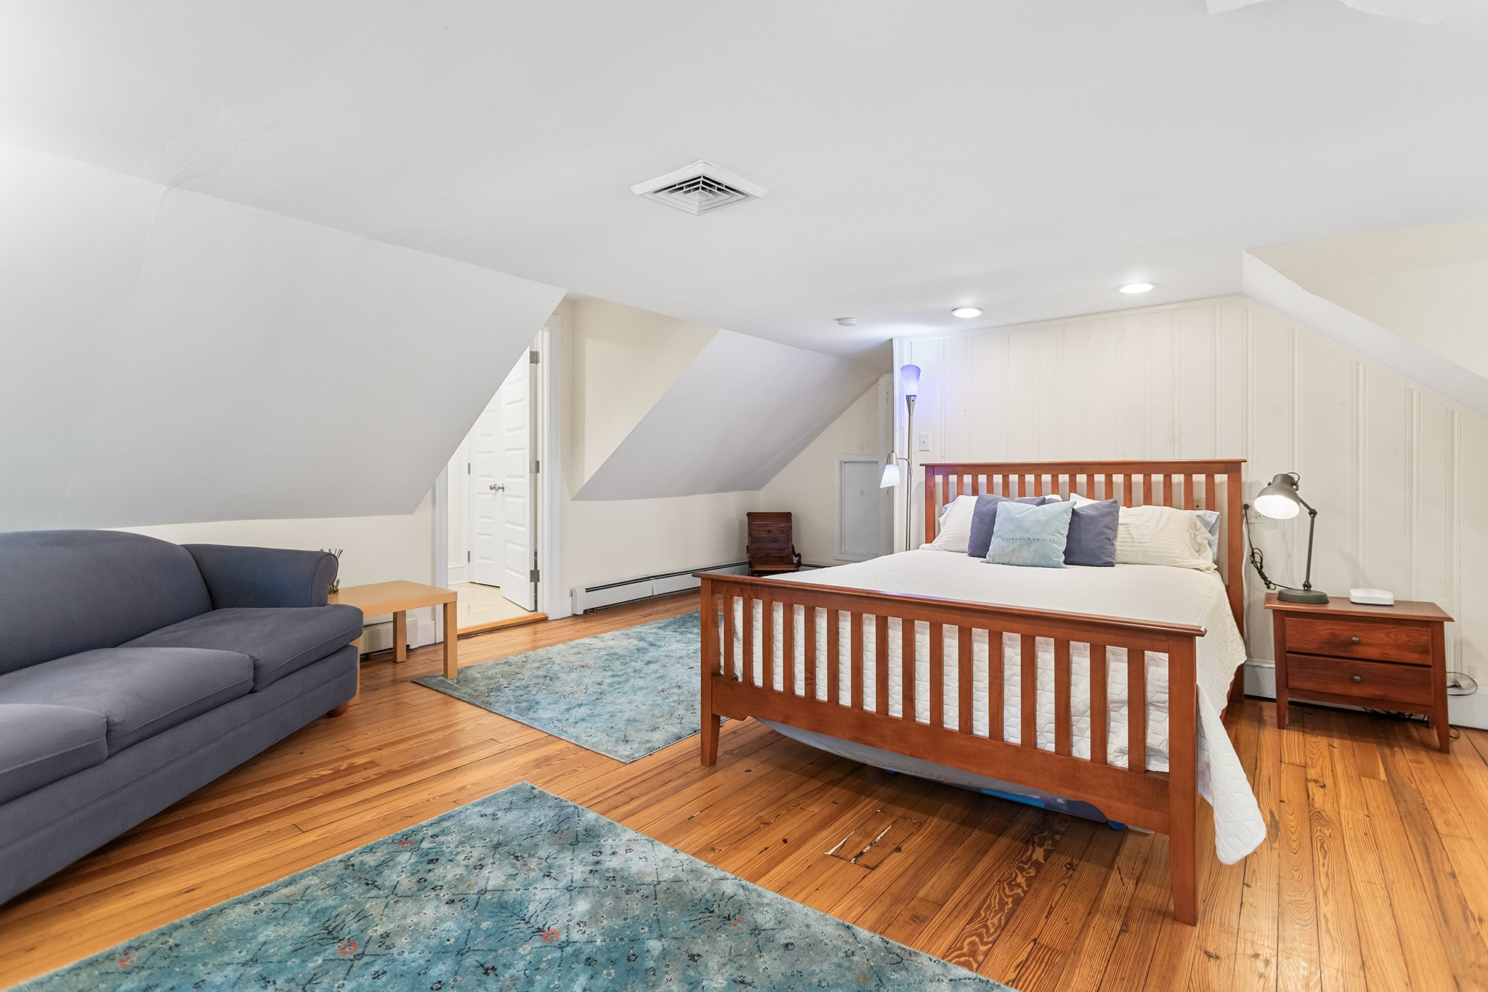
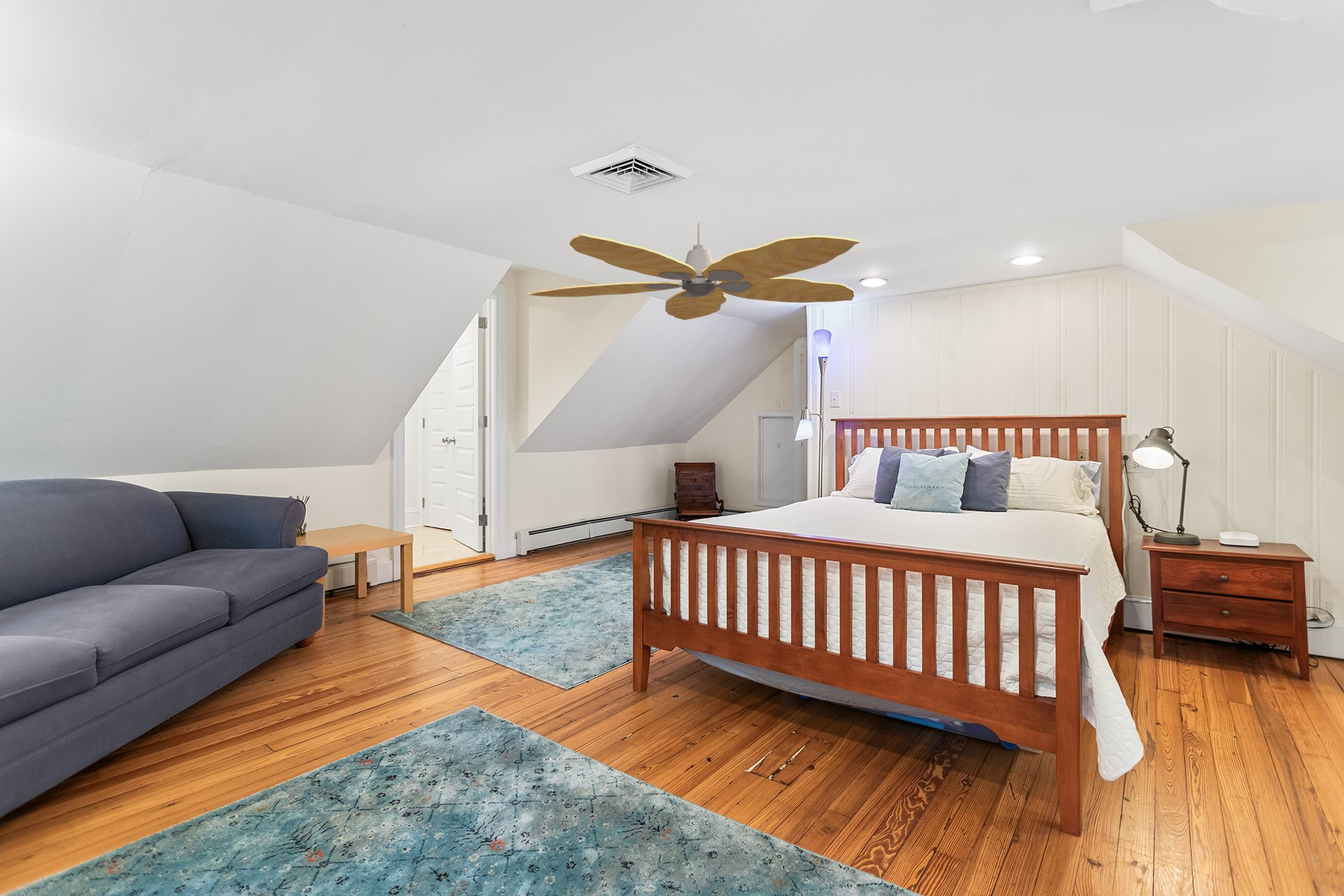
+ ceiling fan [526,222,860,321]
